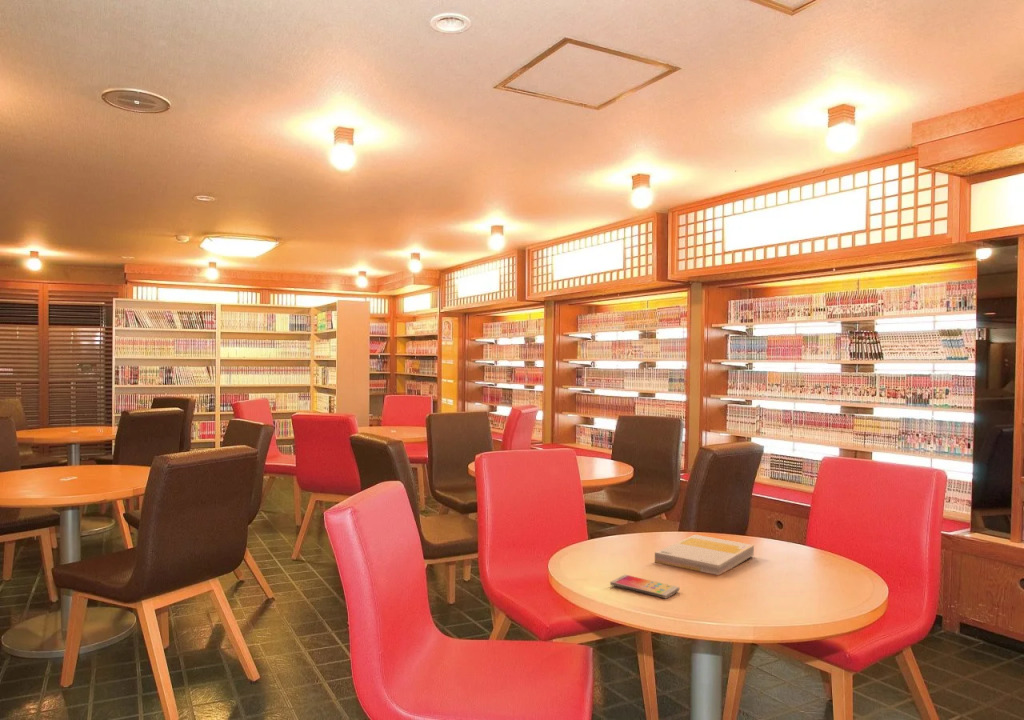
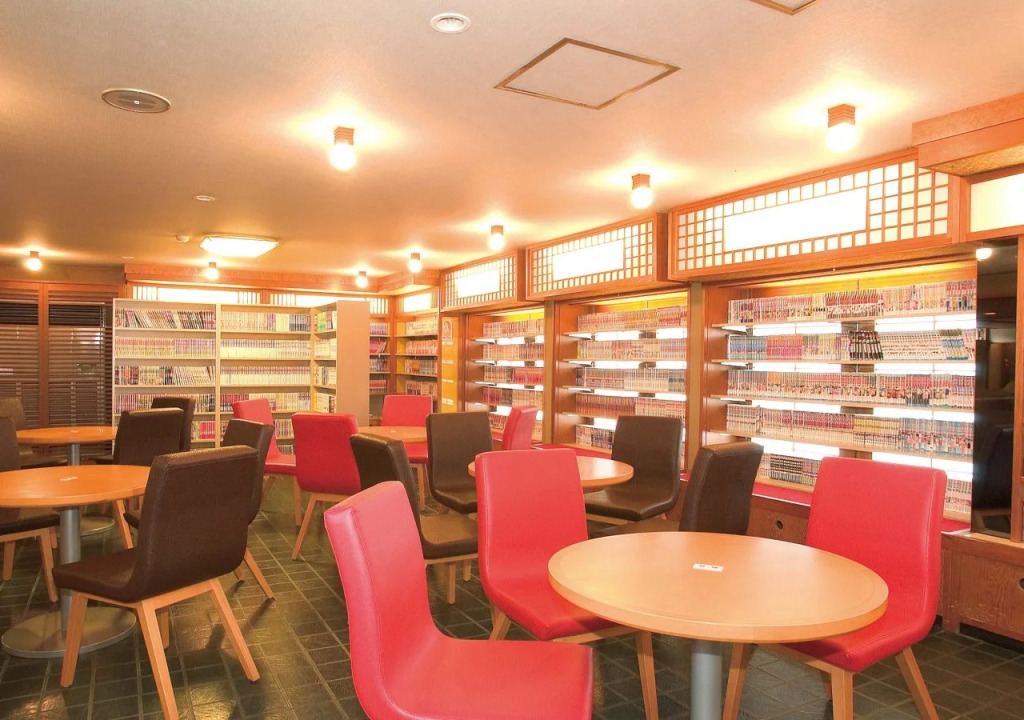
- smartphone [609,573,680,600]
- book [654,534,755,576]
